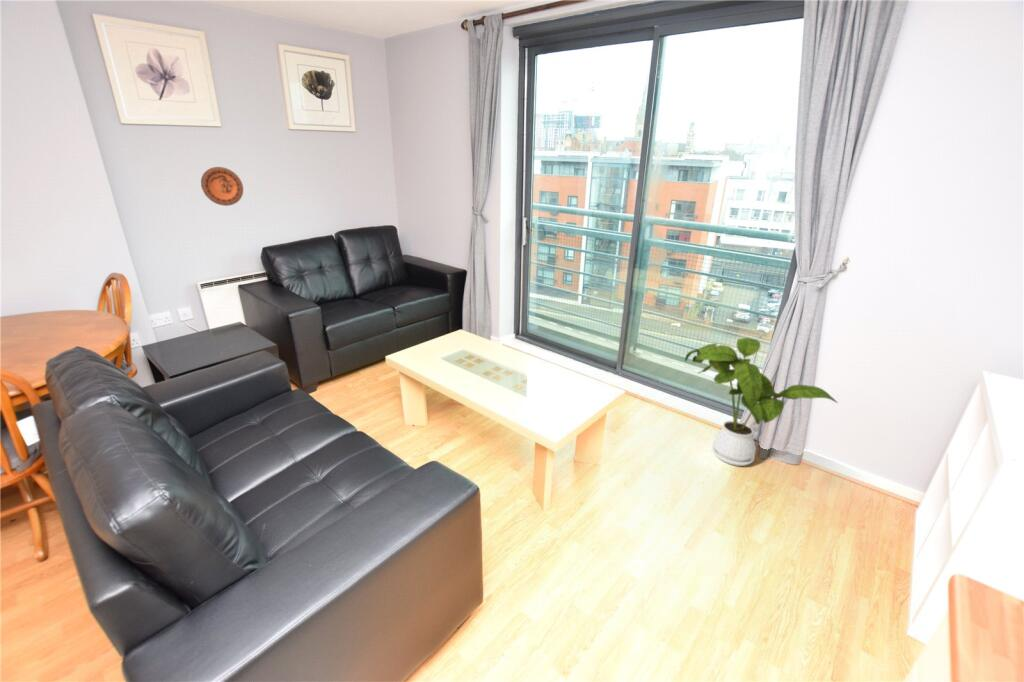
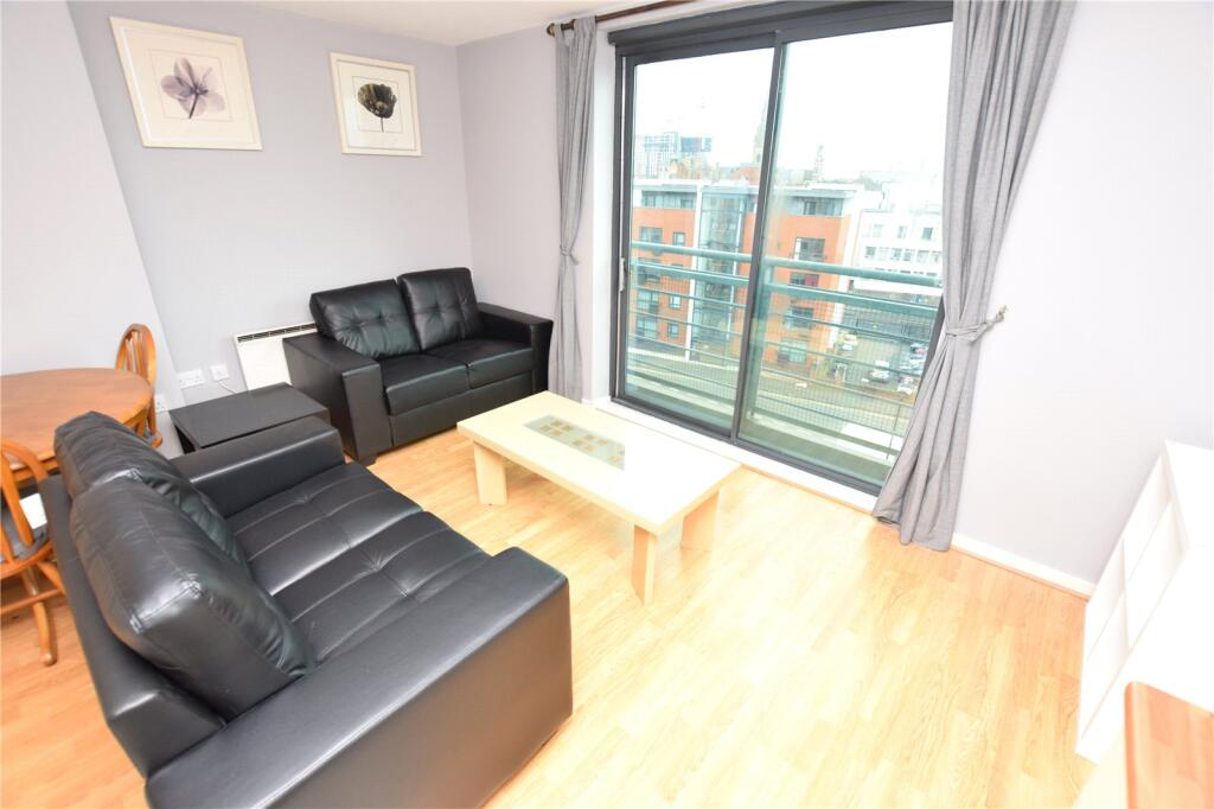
- decorative plate [200,166,244,207]
- house plant [684,337,839,467]
